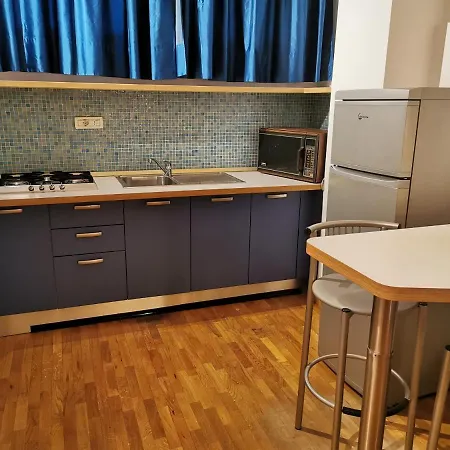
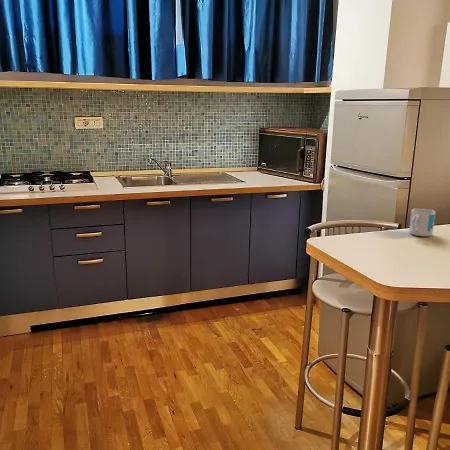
+ mug [408,207,437,238]
